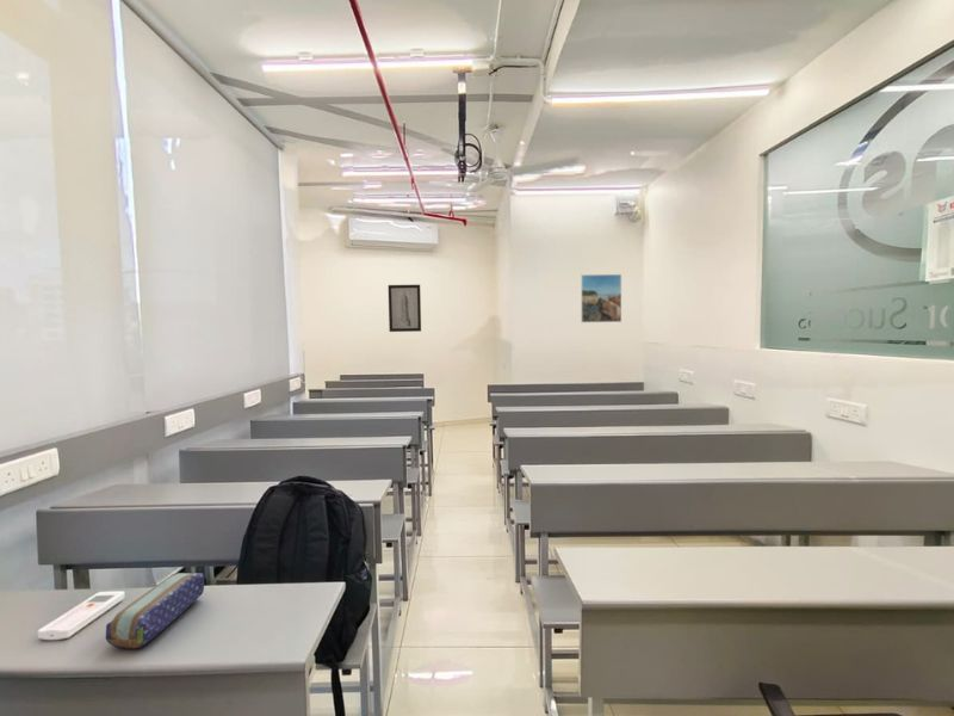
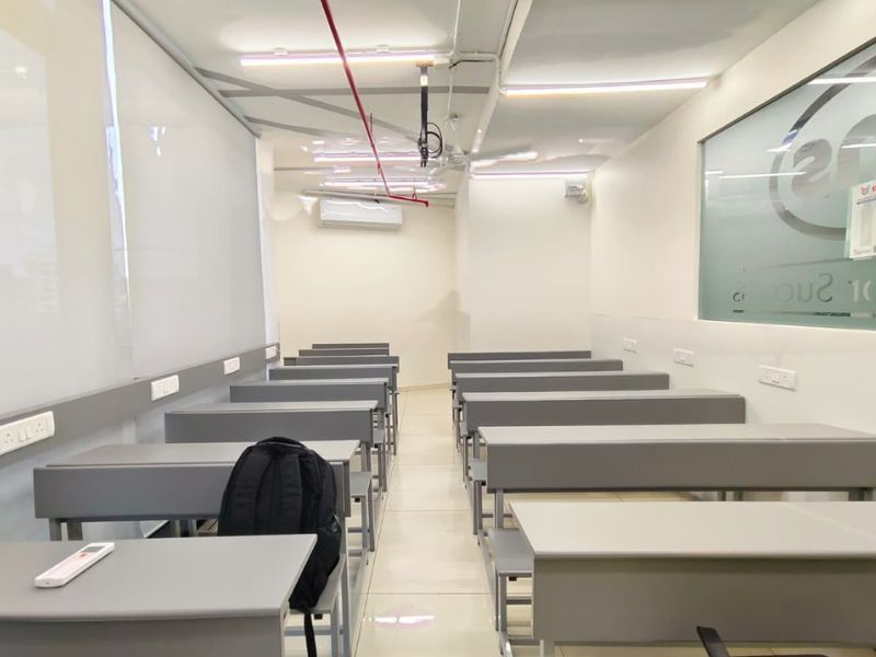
- wall art [388,284,422,333]
- pencil case [105,572,205,650]
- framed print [580,273,622,323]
